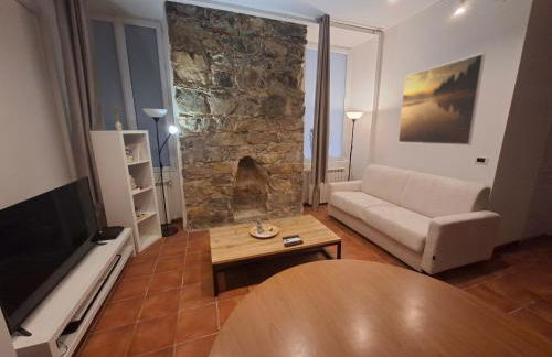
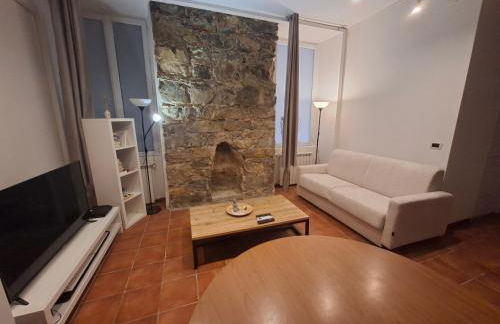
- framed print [397,52,487,147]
